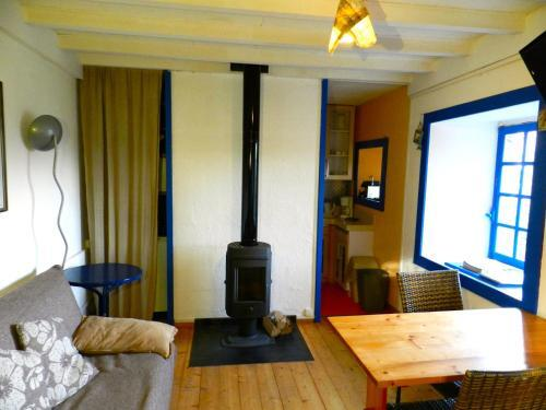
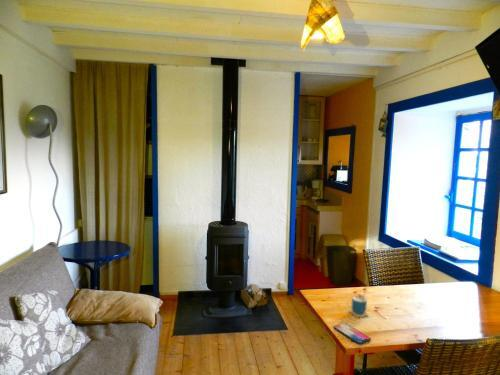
+ smartphone [333,322,372,345]
+ cup [348,290,369,318]
